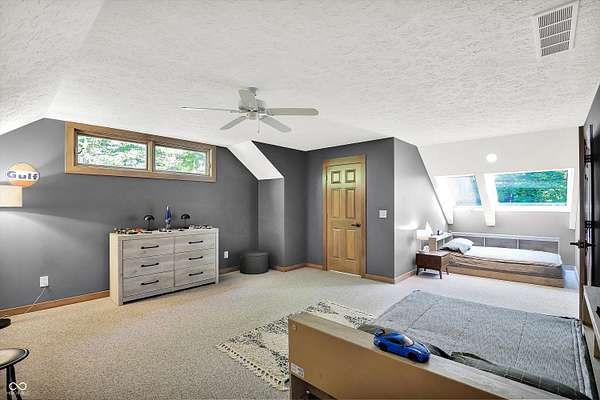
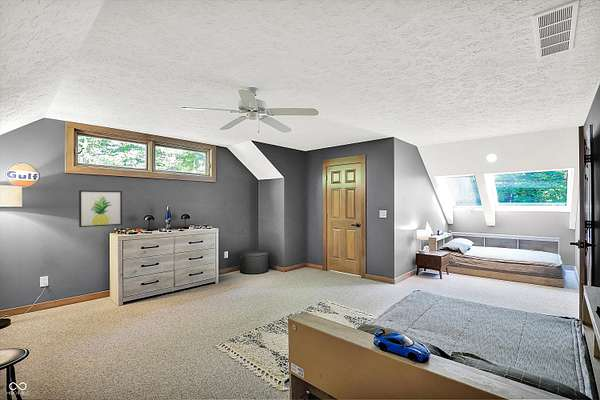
+ wall art [78,189,123,228]
